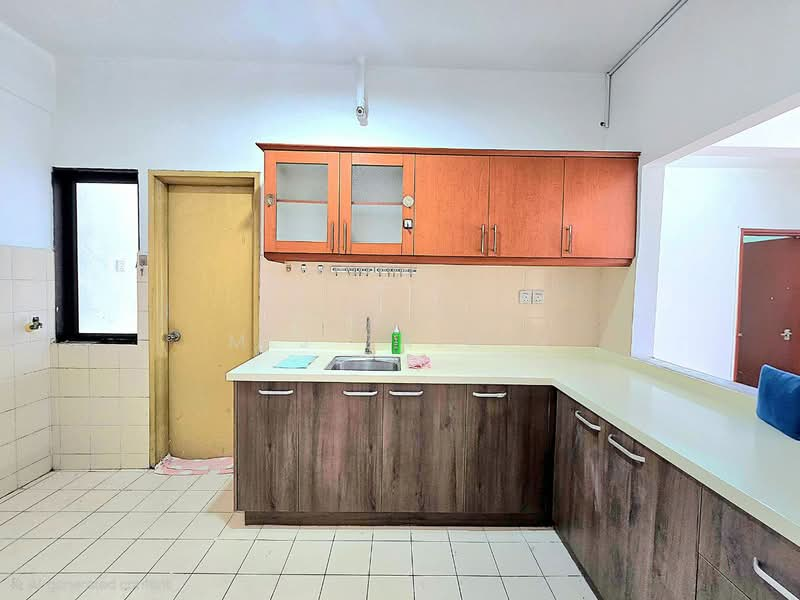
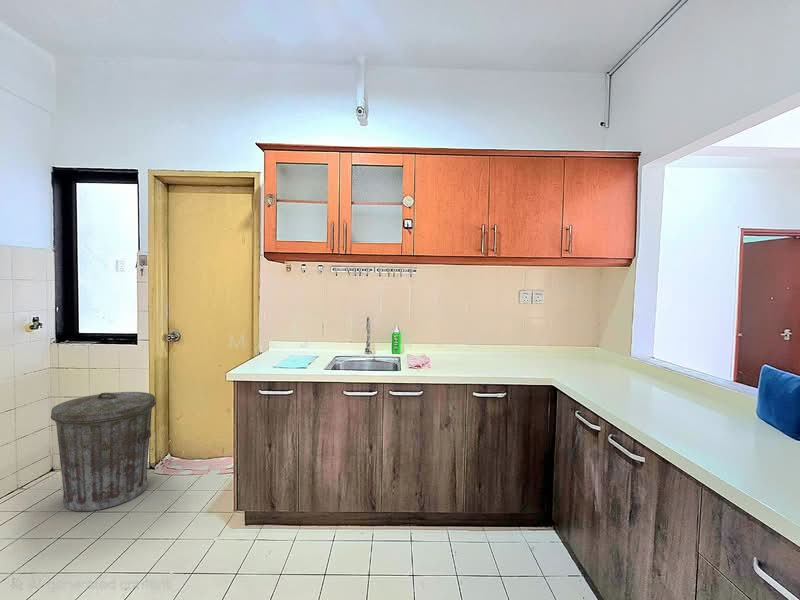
+ trash can [50,391,157,512]
